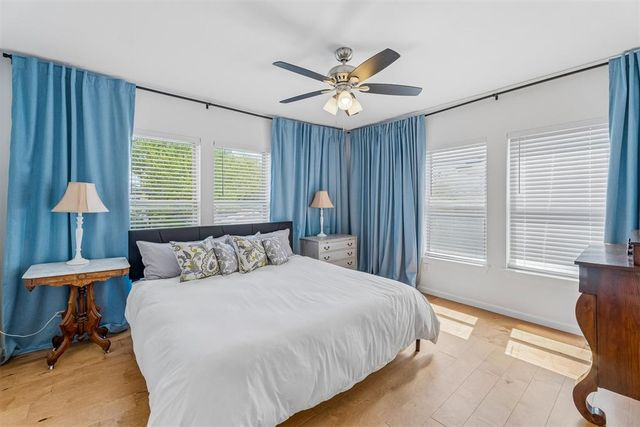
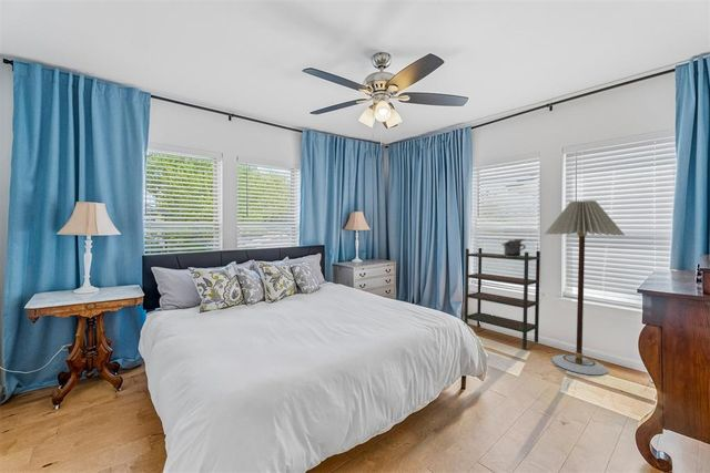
+ floor lamp [542,199,627,376]
+ mug [500,238,527,257]
+ bookshelf [464,247,541,350]
